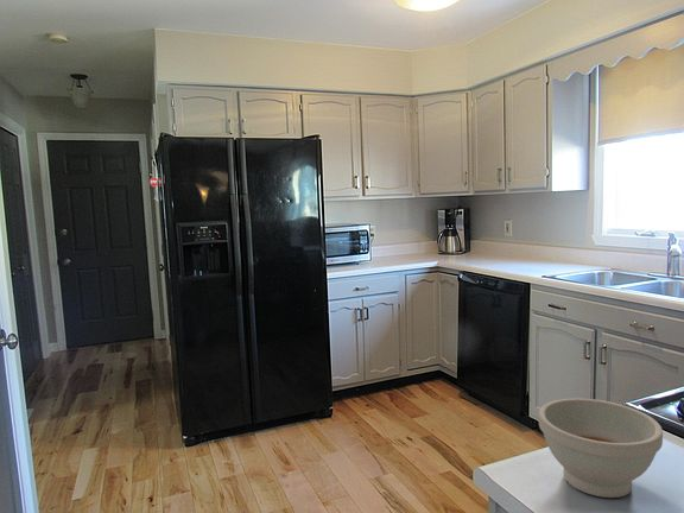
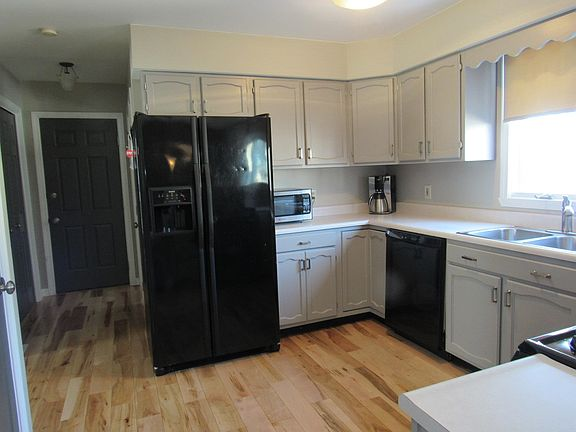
- bowl [538,398,664,499]
